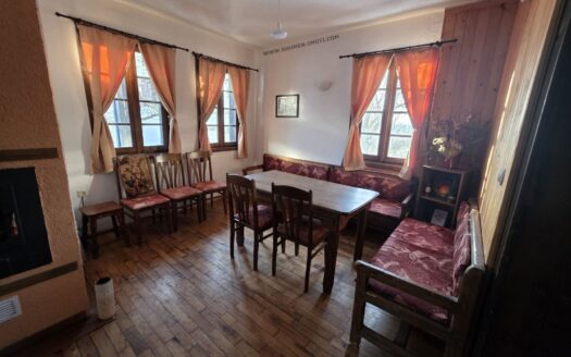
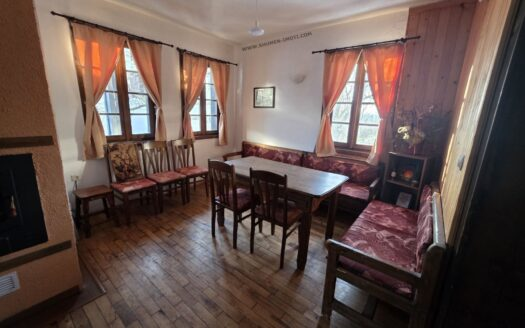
- vase [94,275,116,320]
